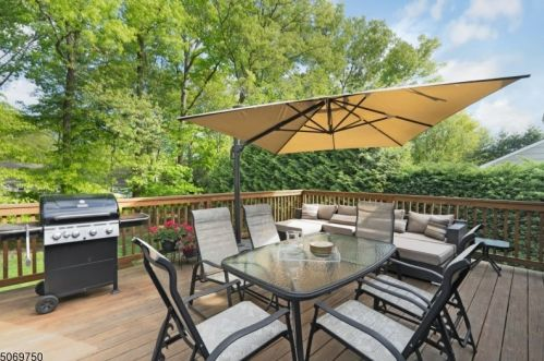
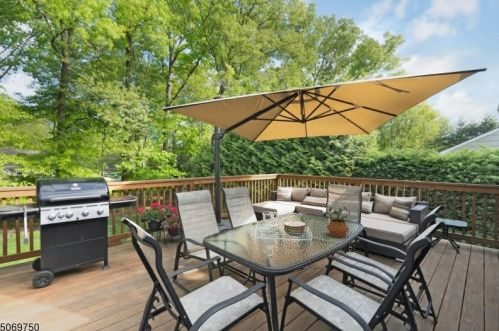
+ potted plant [324,205,351,238]
